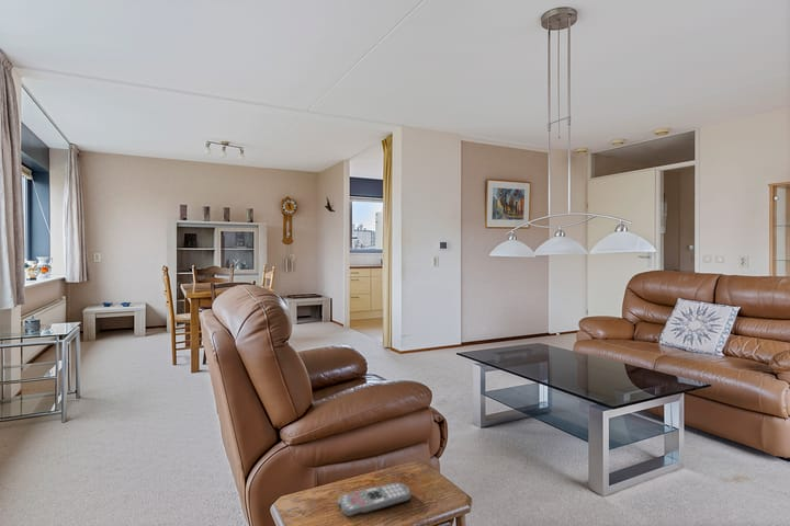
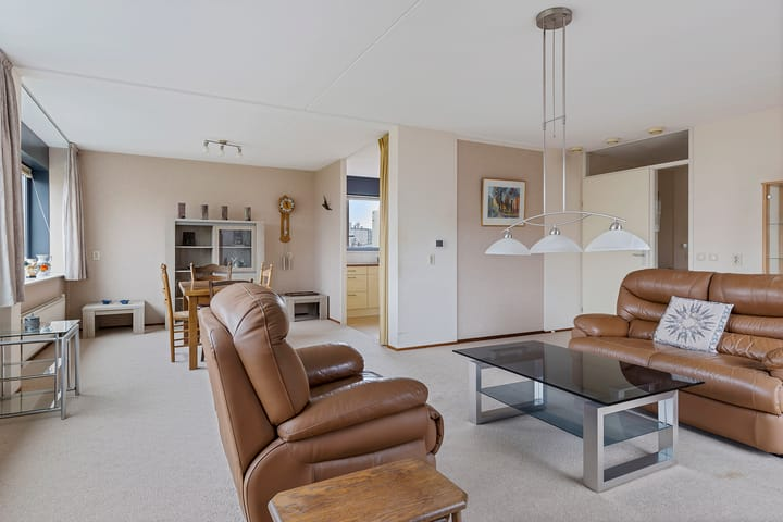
- remote control [337,482,413,518]
